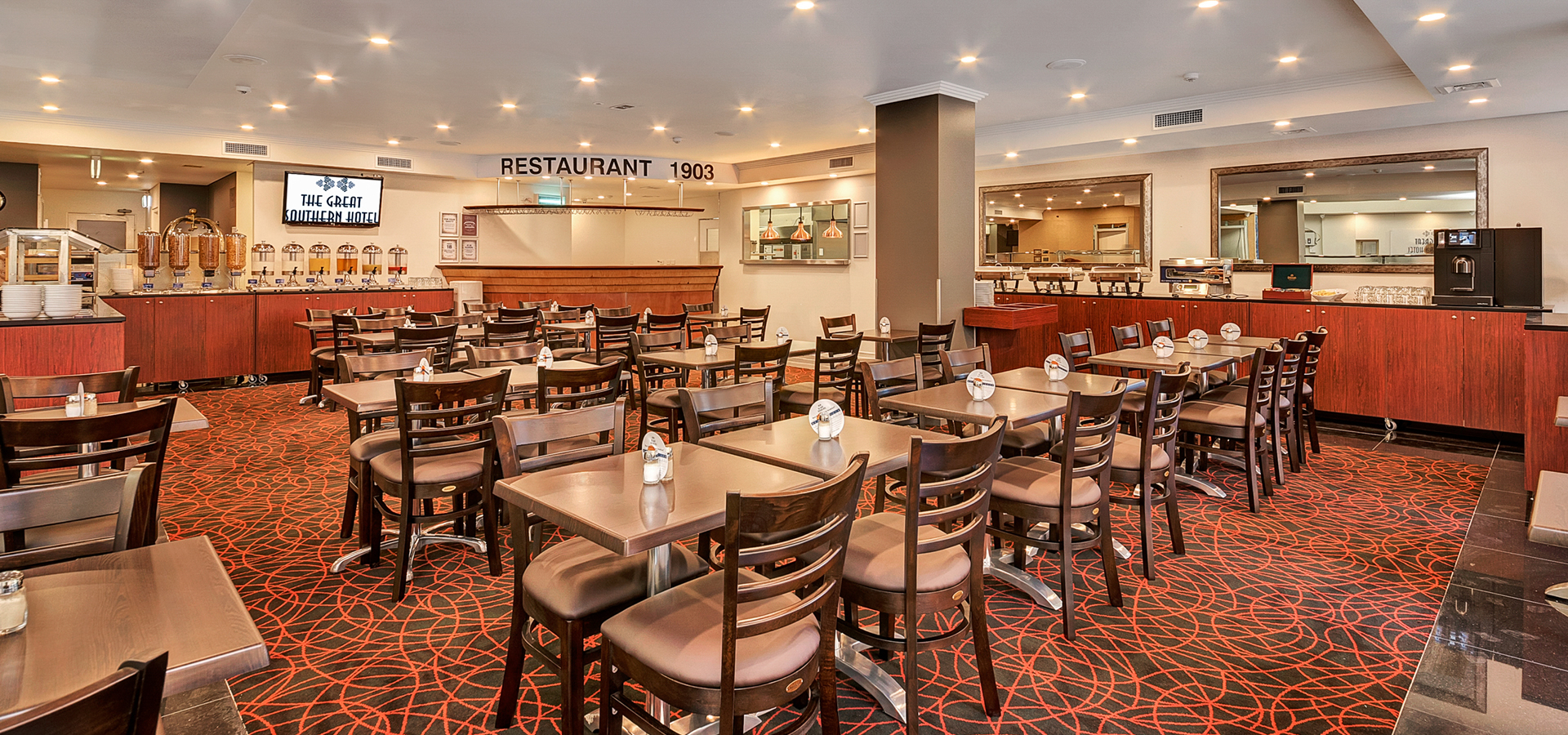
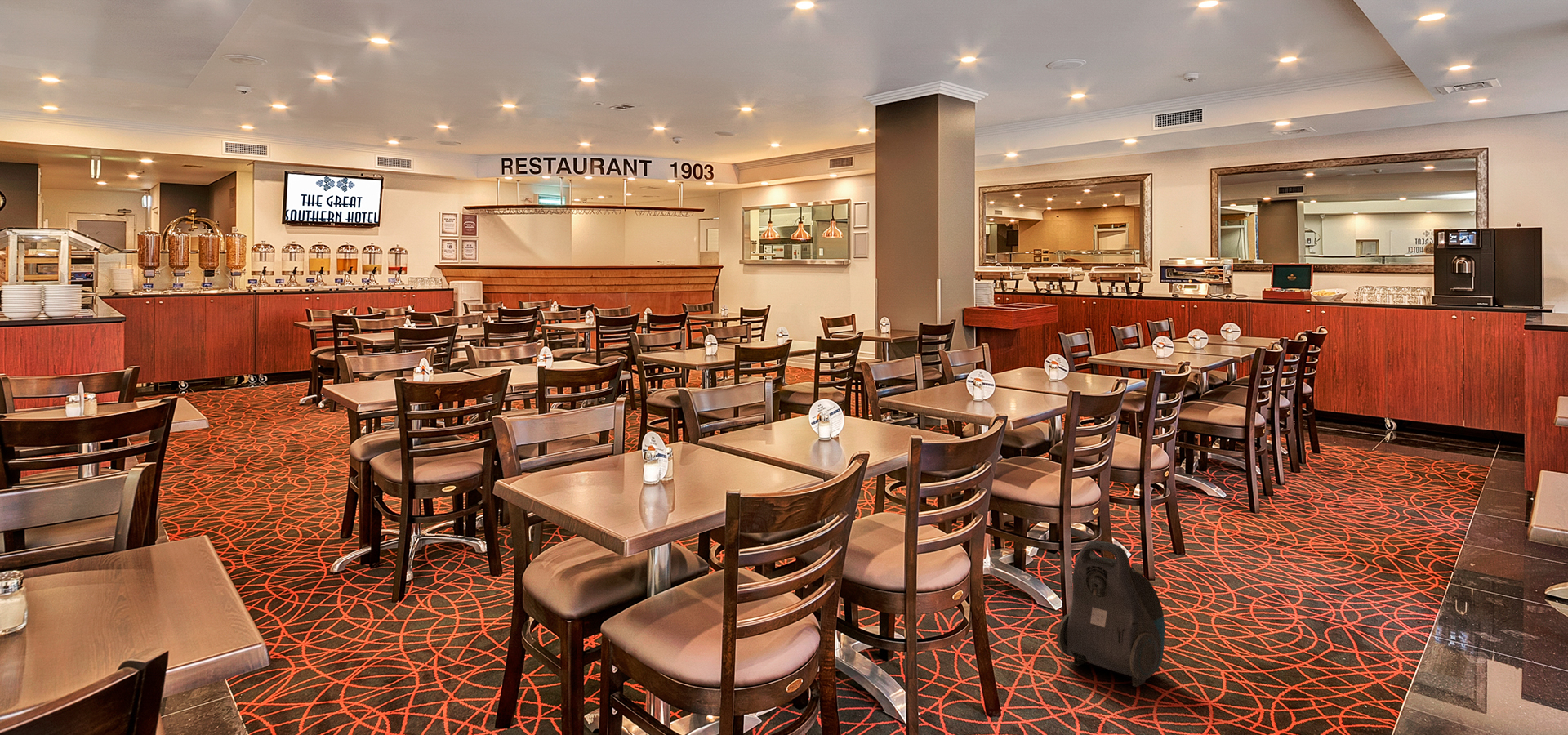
+ vacuum cleaner [1056,540,1165,688]
